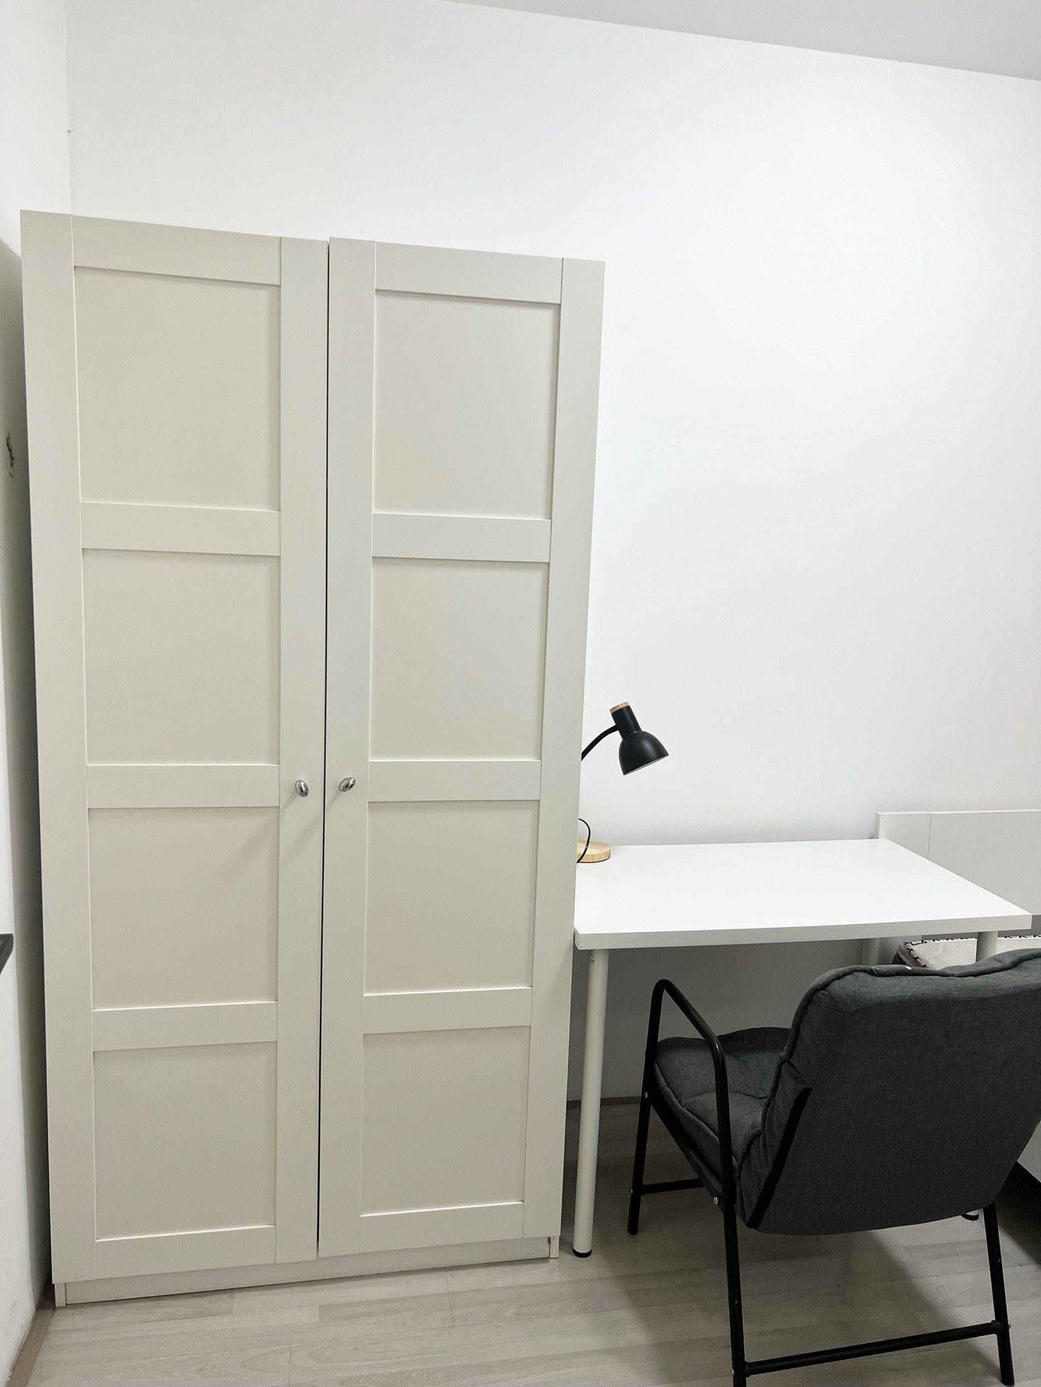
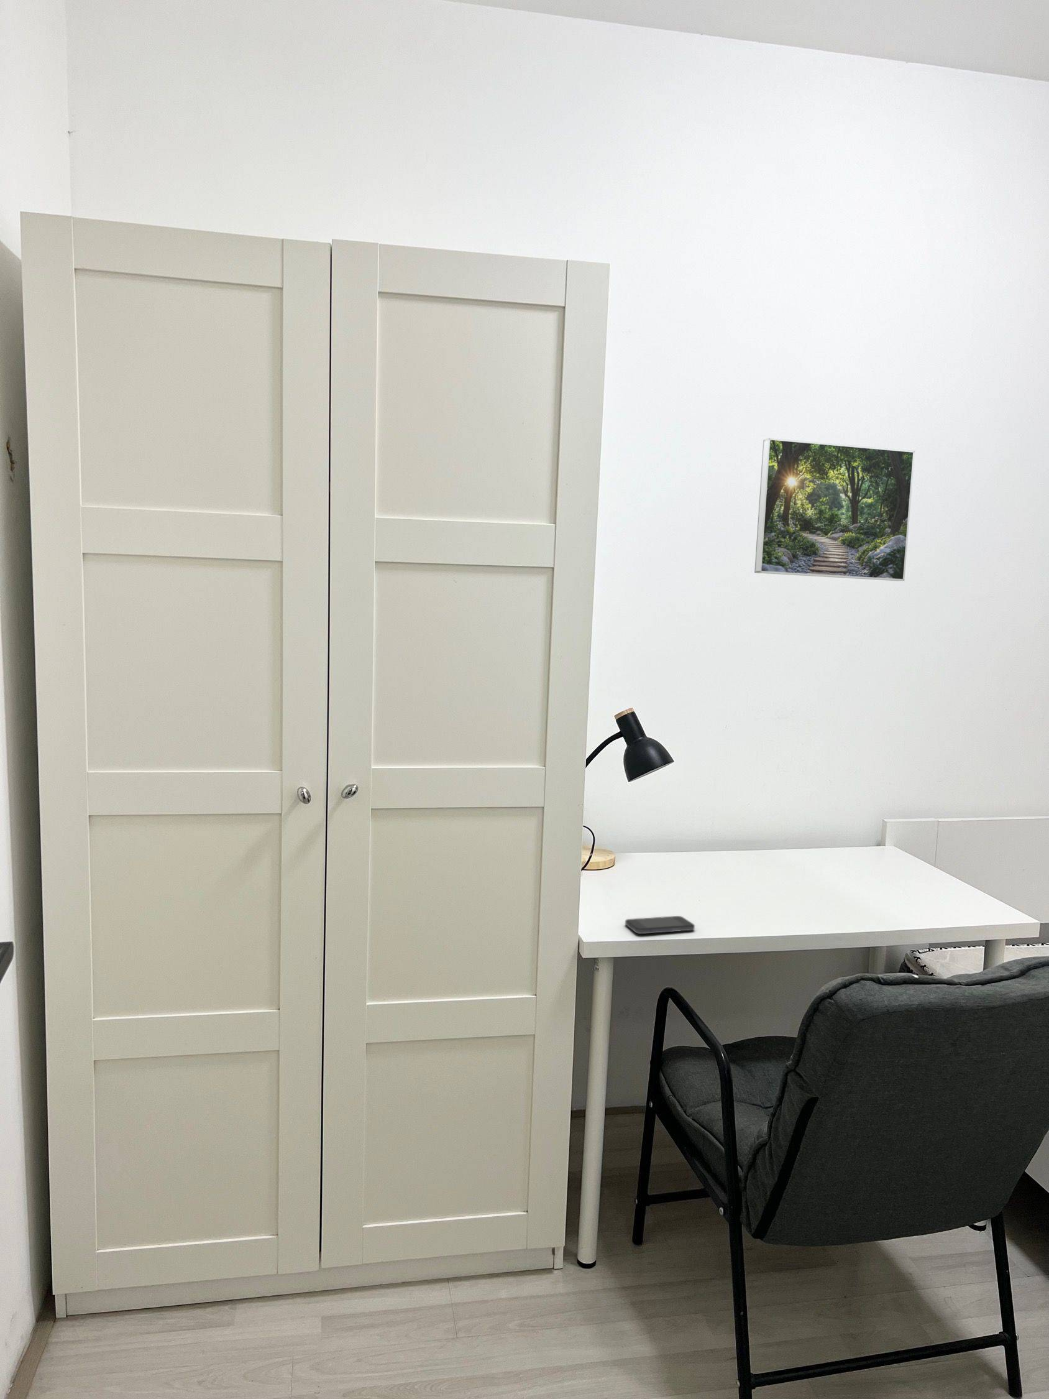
+ smartphone [625,915,695,935]
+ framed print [754,438,916,581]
